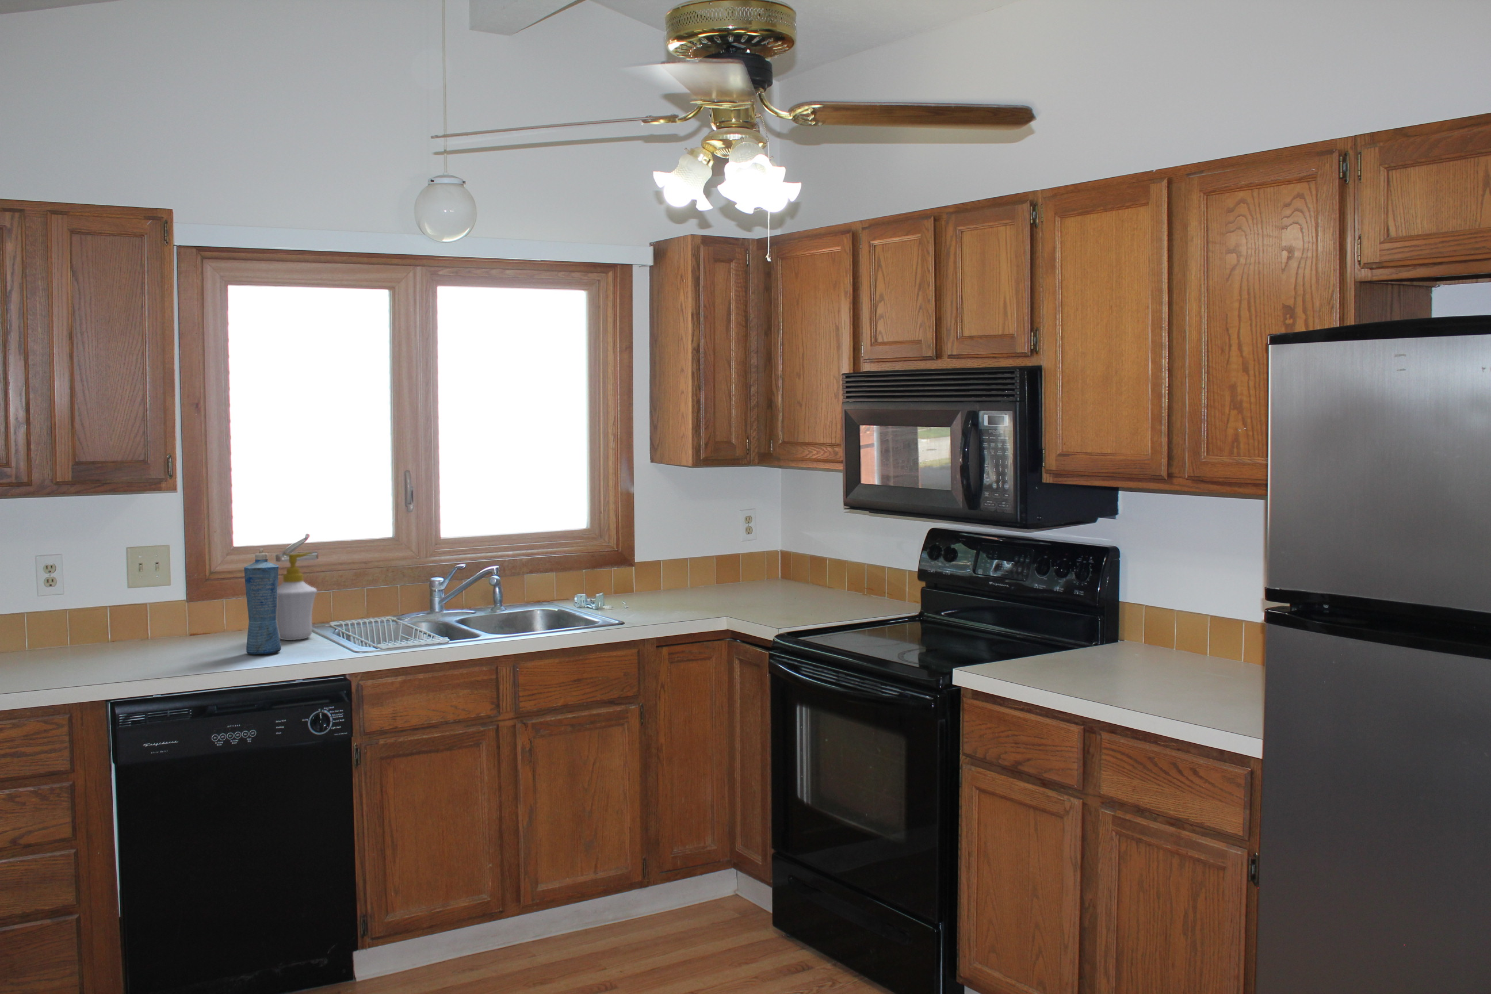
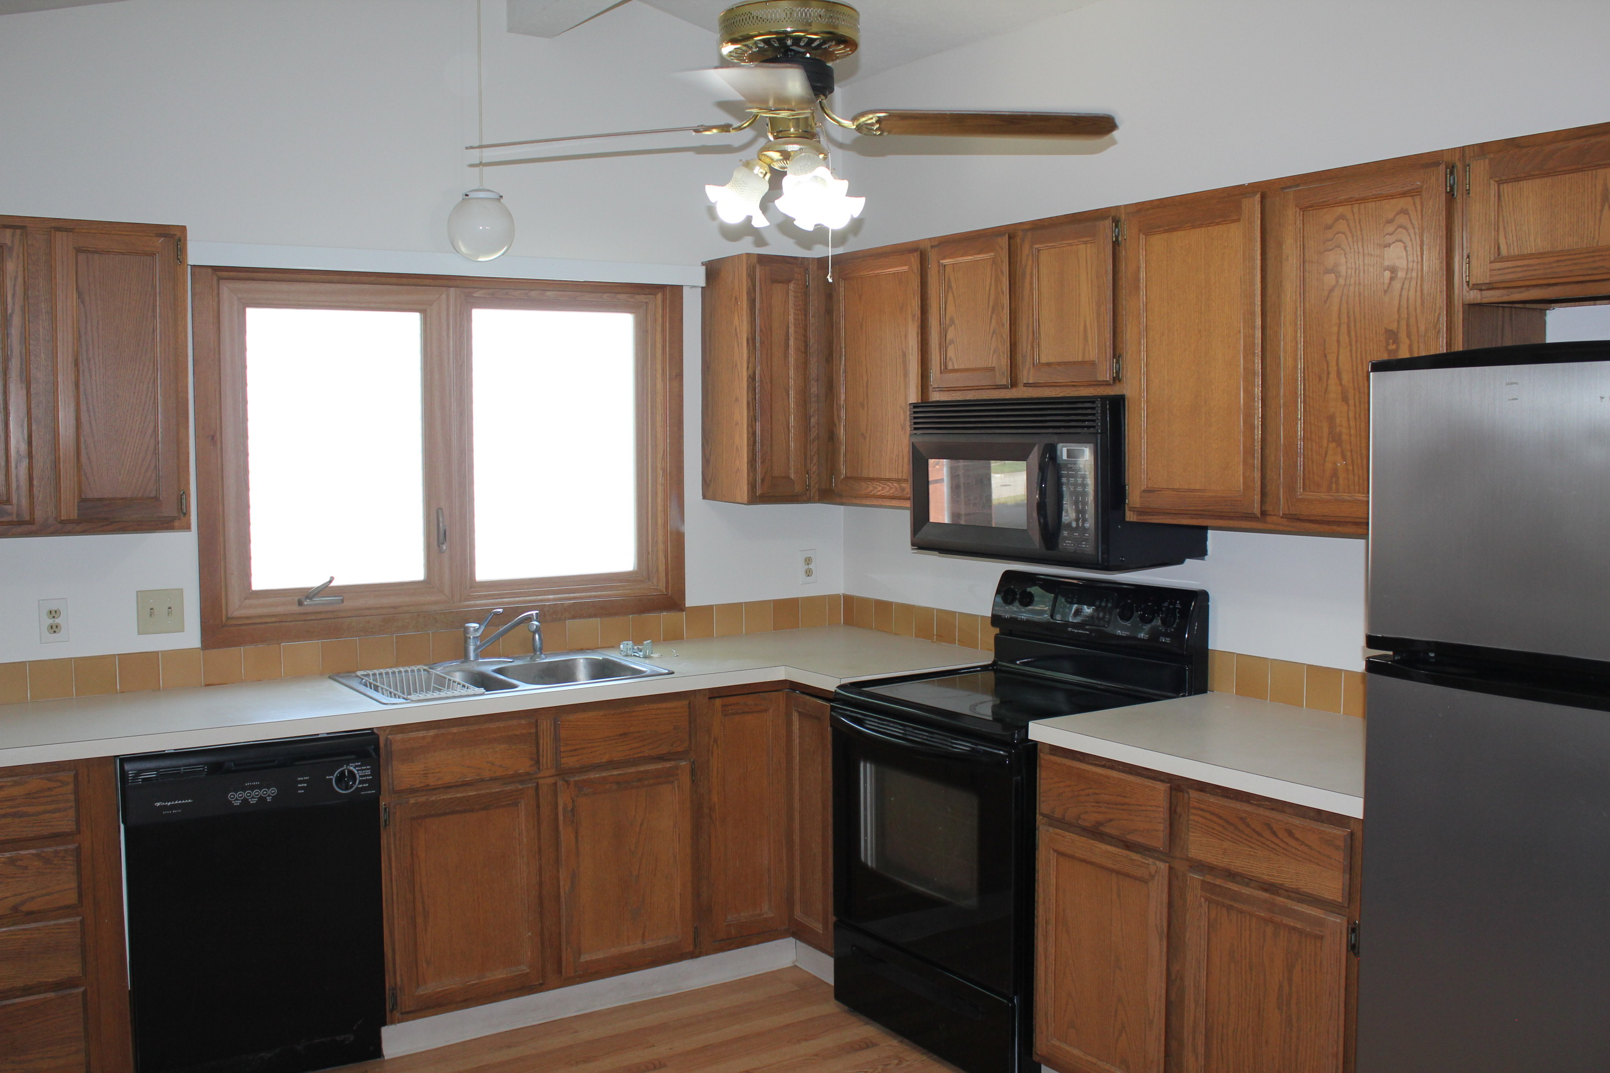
- squeeze bottle [243,548,282,655]
- soap bottle [276,551,317,641]
